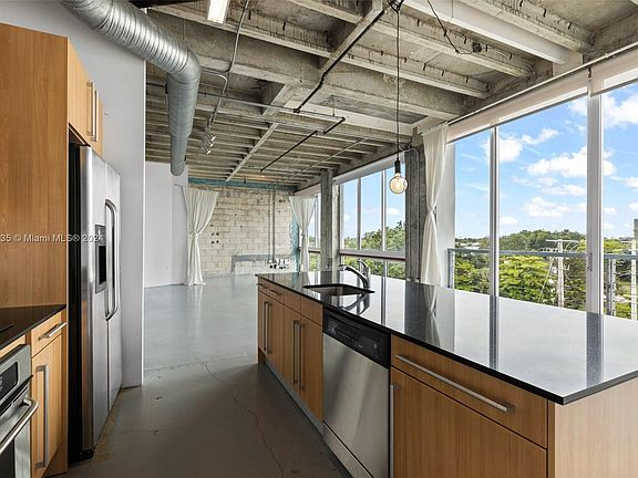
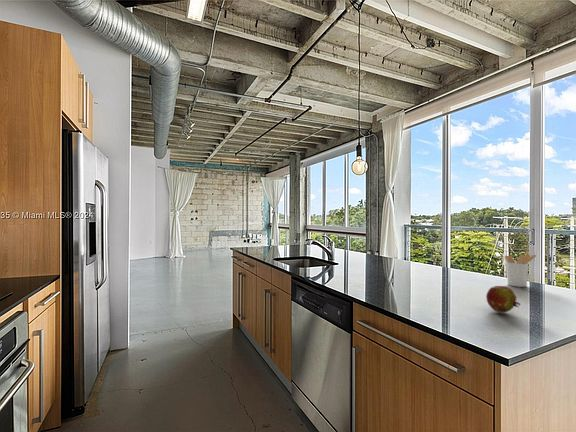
+ utensil holder [504,250,537,288]
+ fruit [485,285,521,314]
